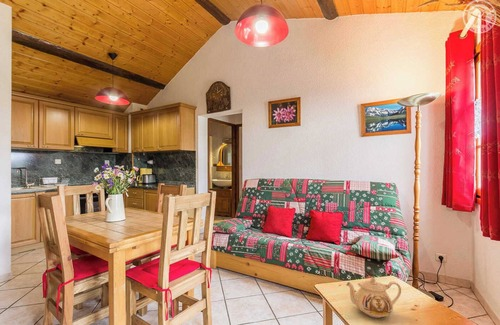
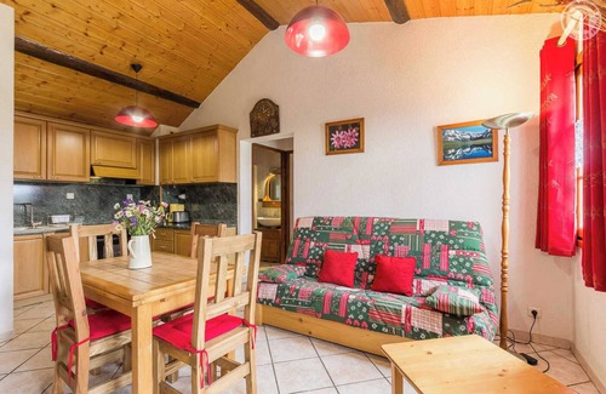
- teapot [346,276,402,319]
